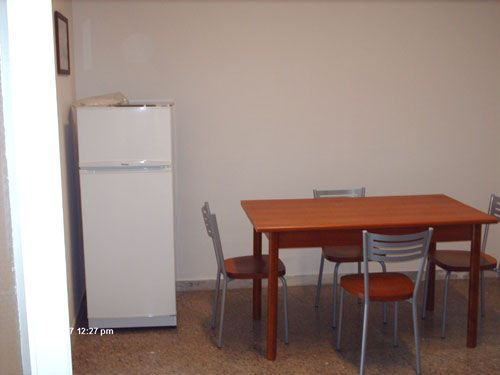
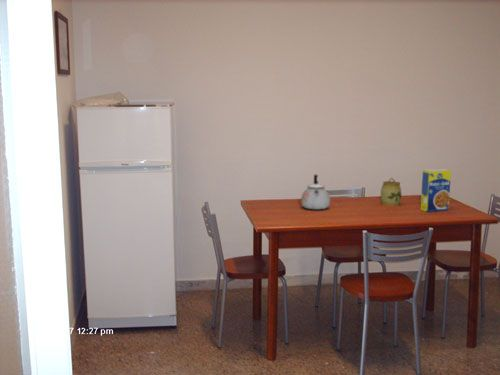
+ jar [380,177,403,207]
+ legume [420,168,452,213]
+ kettle [300,173,331,210]
